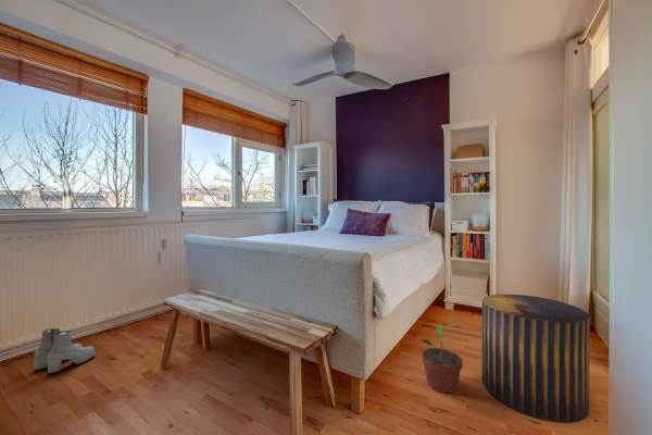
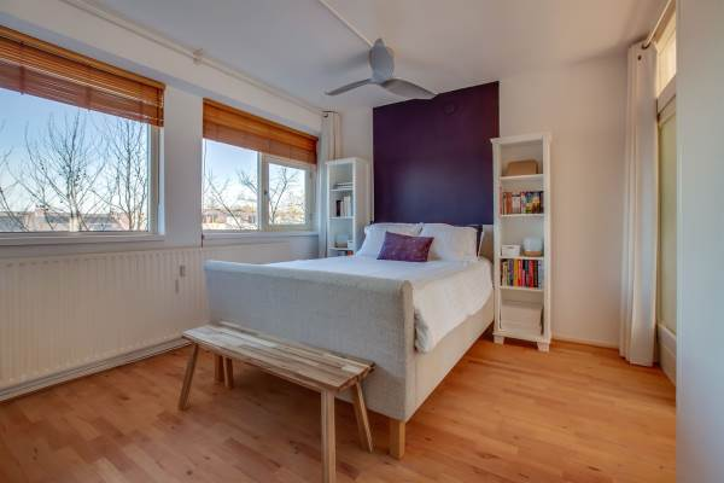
- boots [34,327,96,374]
- stool [481,293,591,424]
- potted plant [419,320,464,394]
